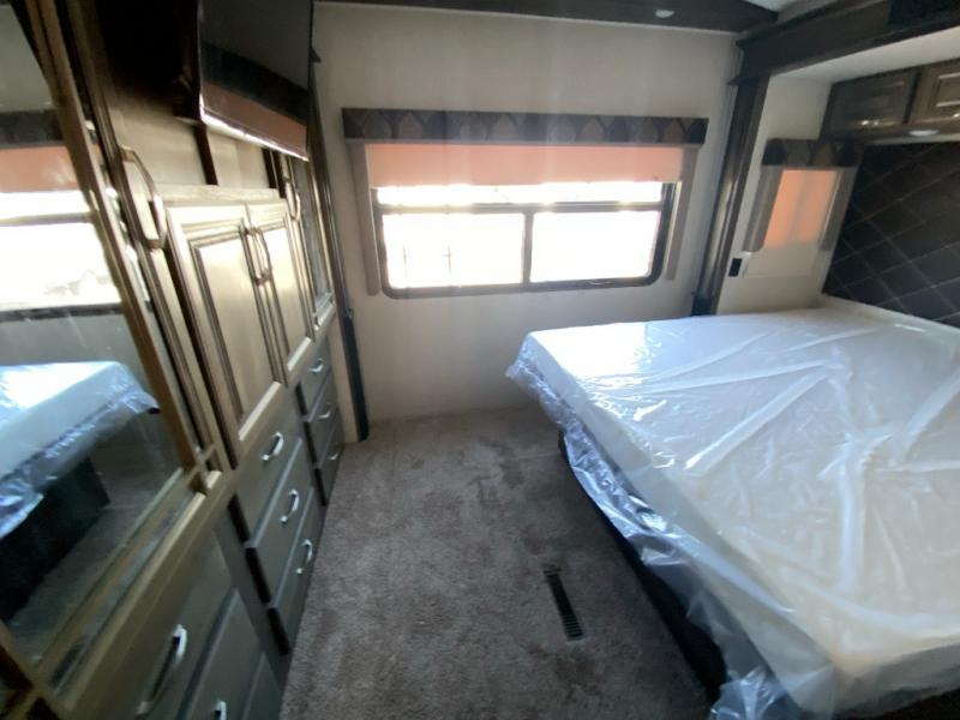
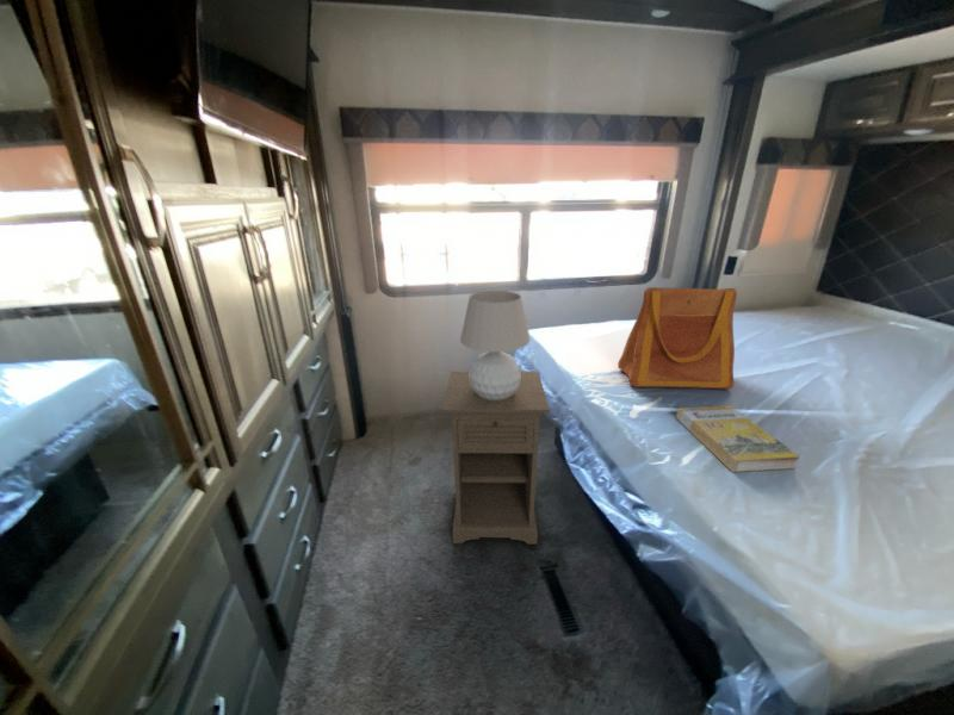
+ tote bag [617,286,738,390]
+ nightstand [441,371,551,546]
+ book [675,404,801,473]
+ table lamp [459,290,532,400]
